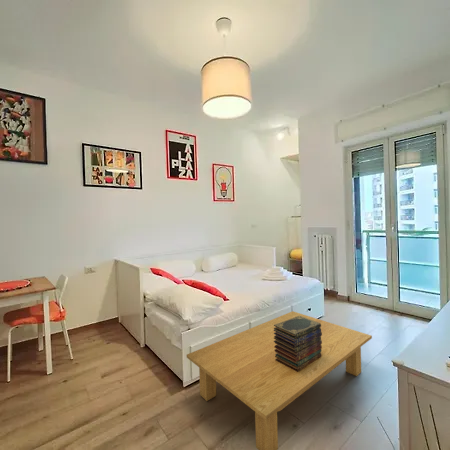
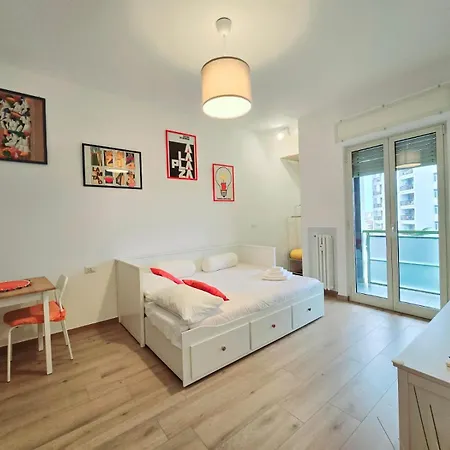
- book stack [274,316,322,372]
- coffee table [186,310,373,450]
